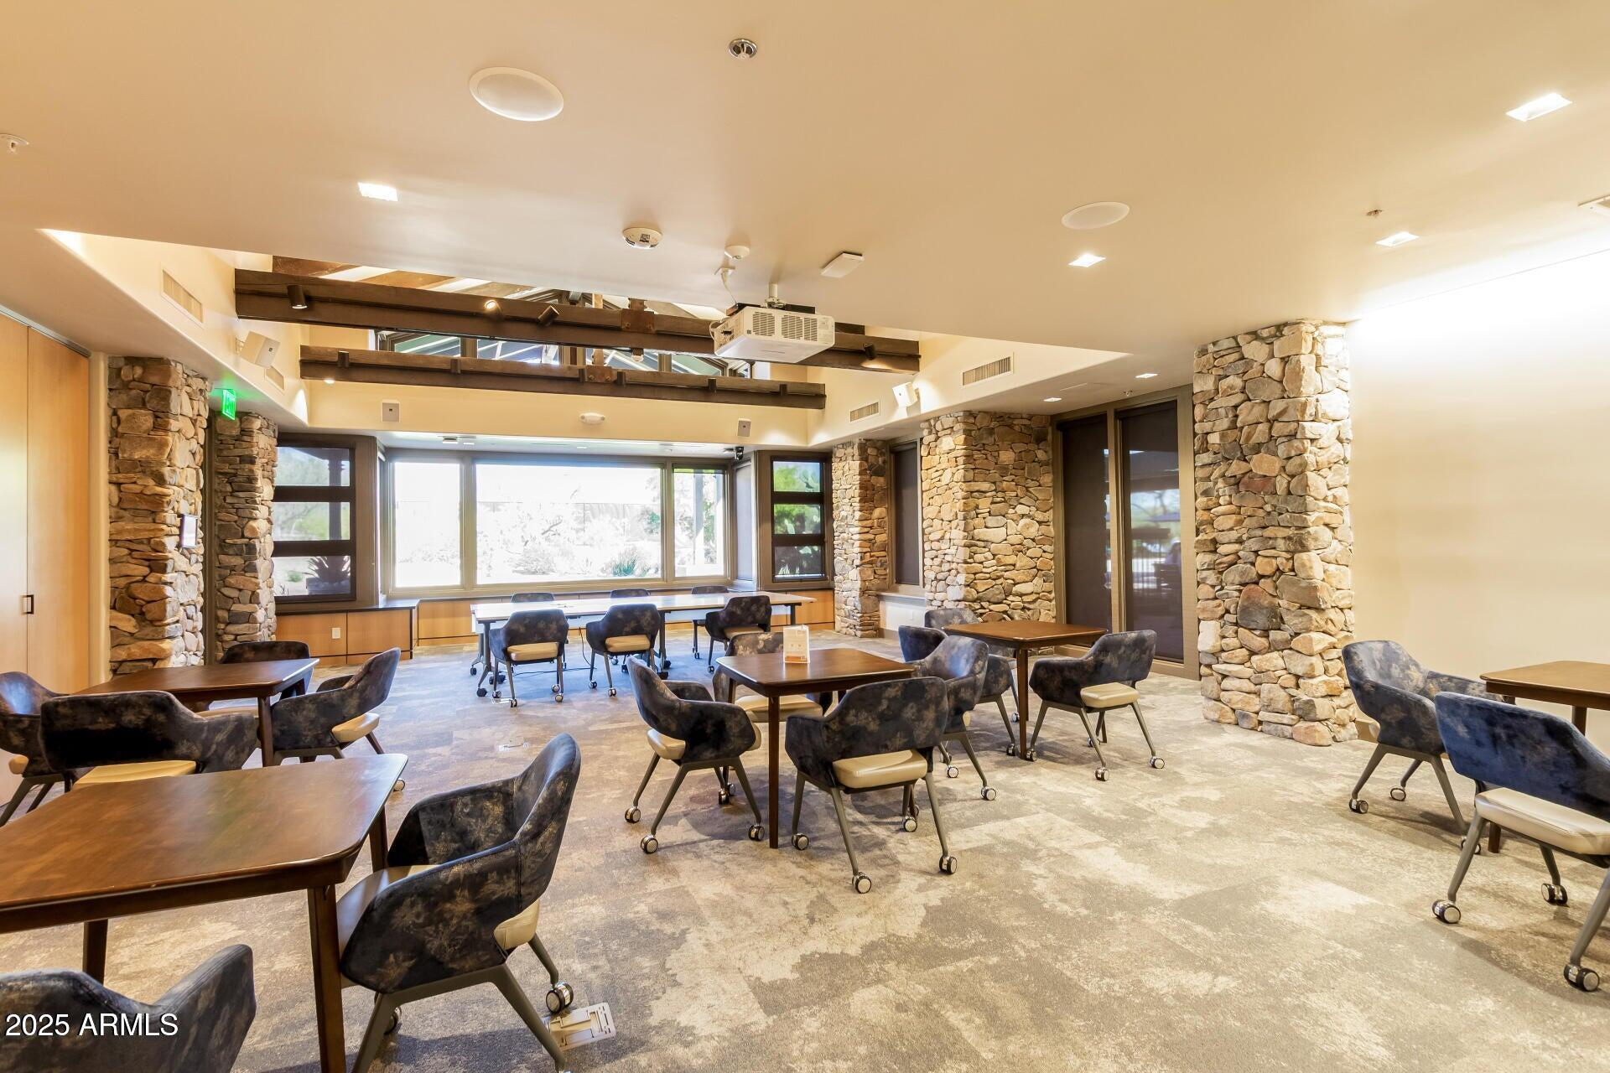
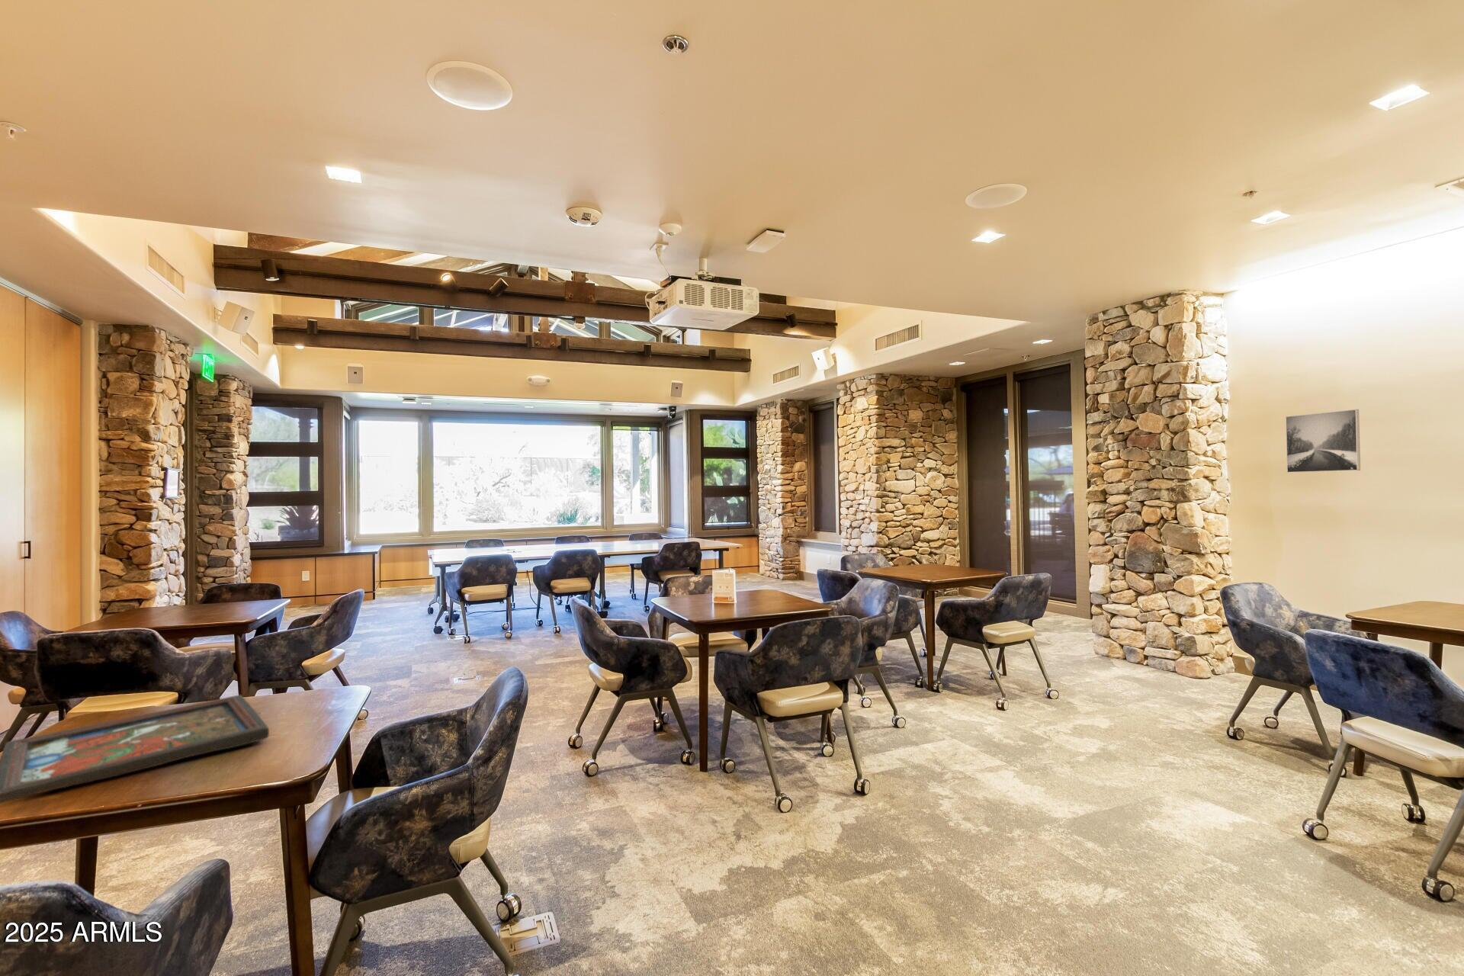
+ framed painting [0,694,270,804]
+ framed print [1285,408,1362,474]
